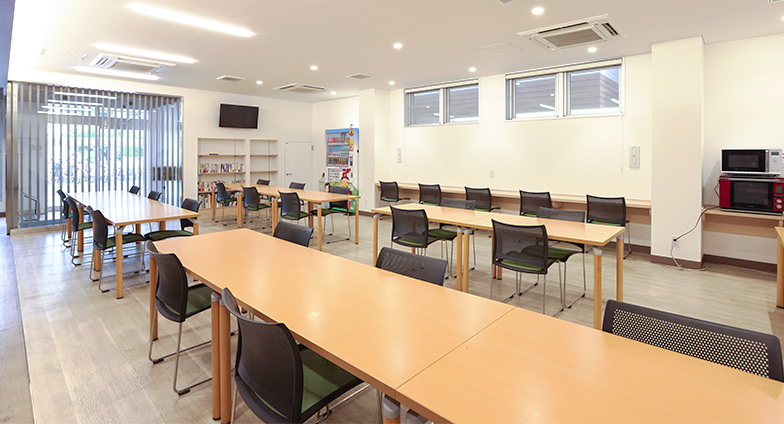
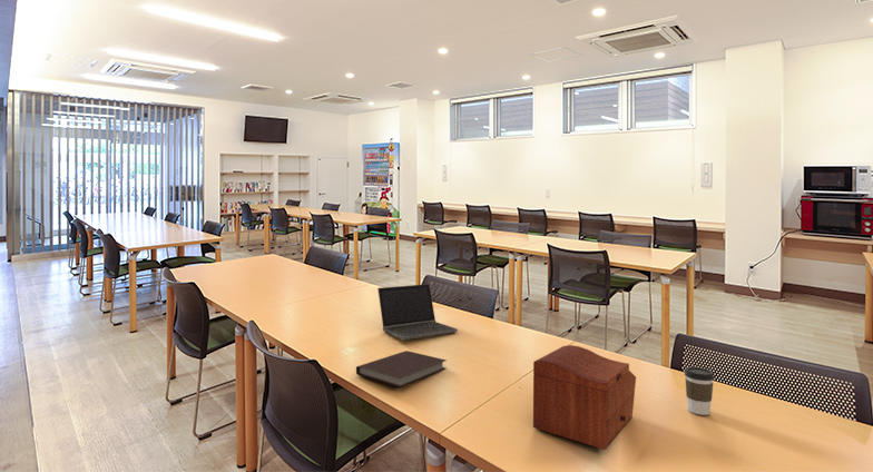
+ sewing box [532,344,637,451]
+ coffee cup [684,366,715,416]
+ notebook [355,350,448,390]
+ laptop computer [376,283,459,341]
